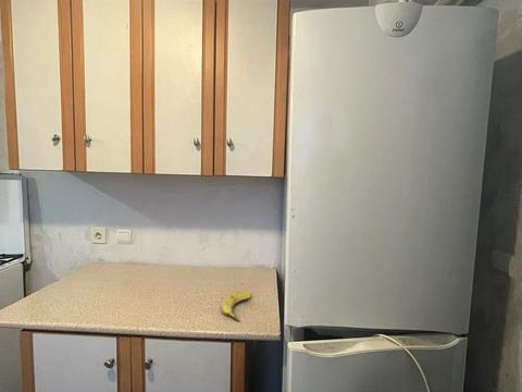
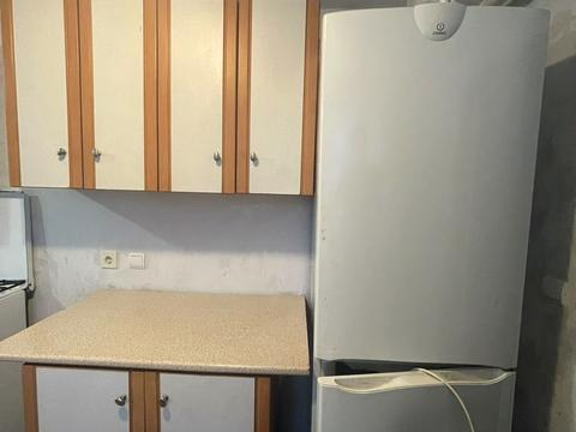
- banana [221,291,253,322]
